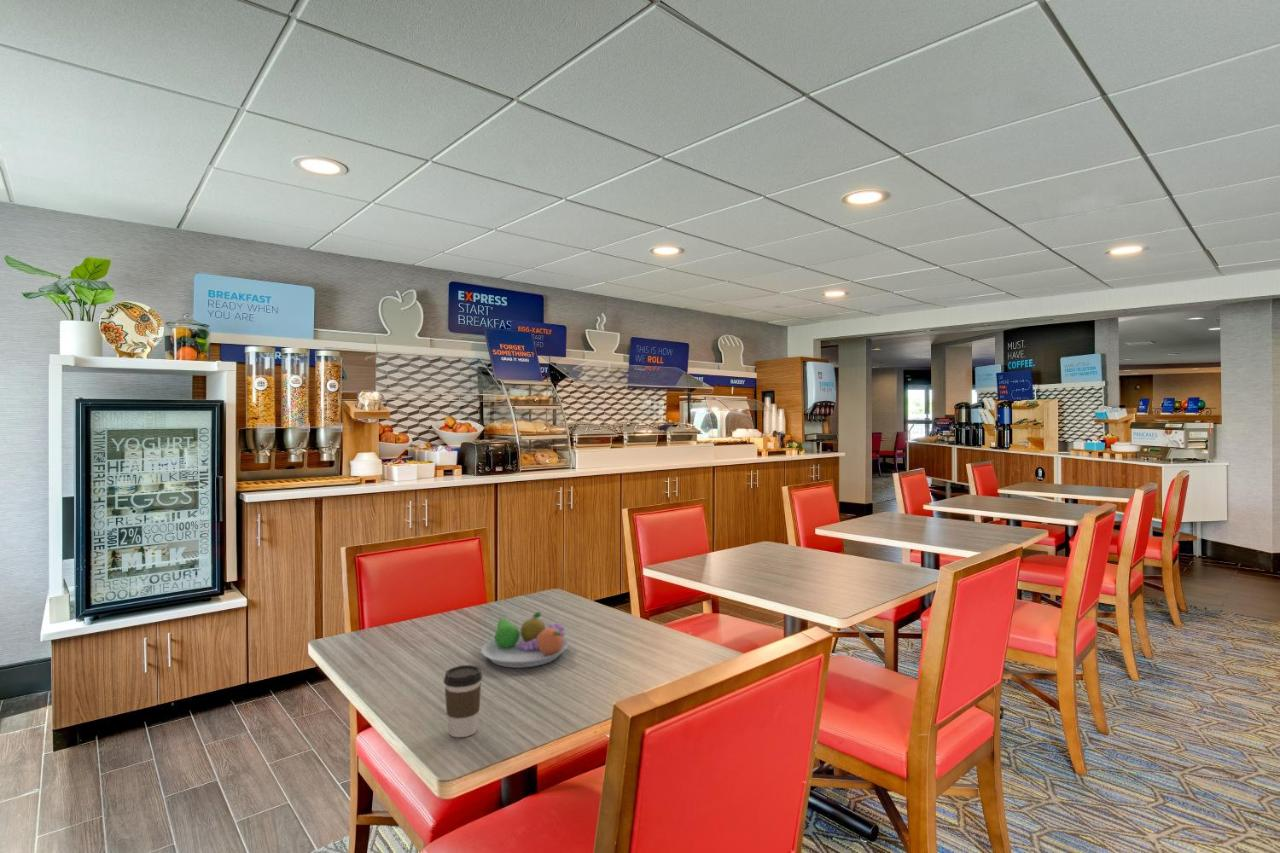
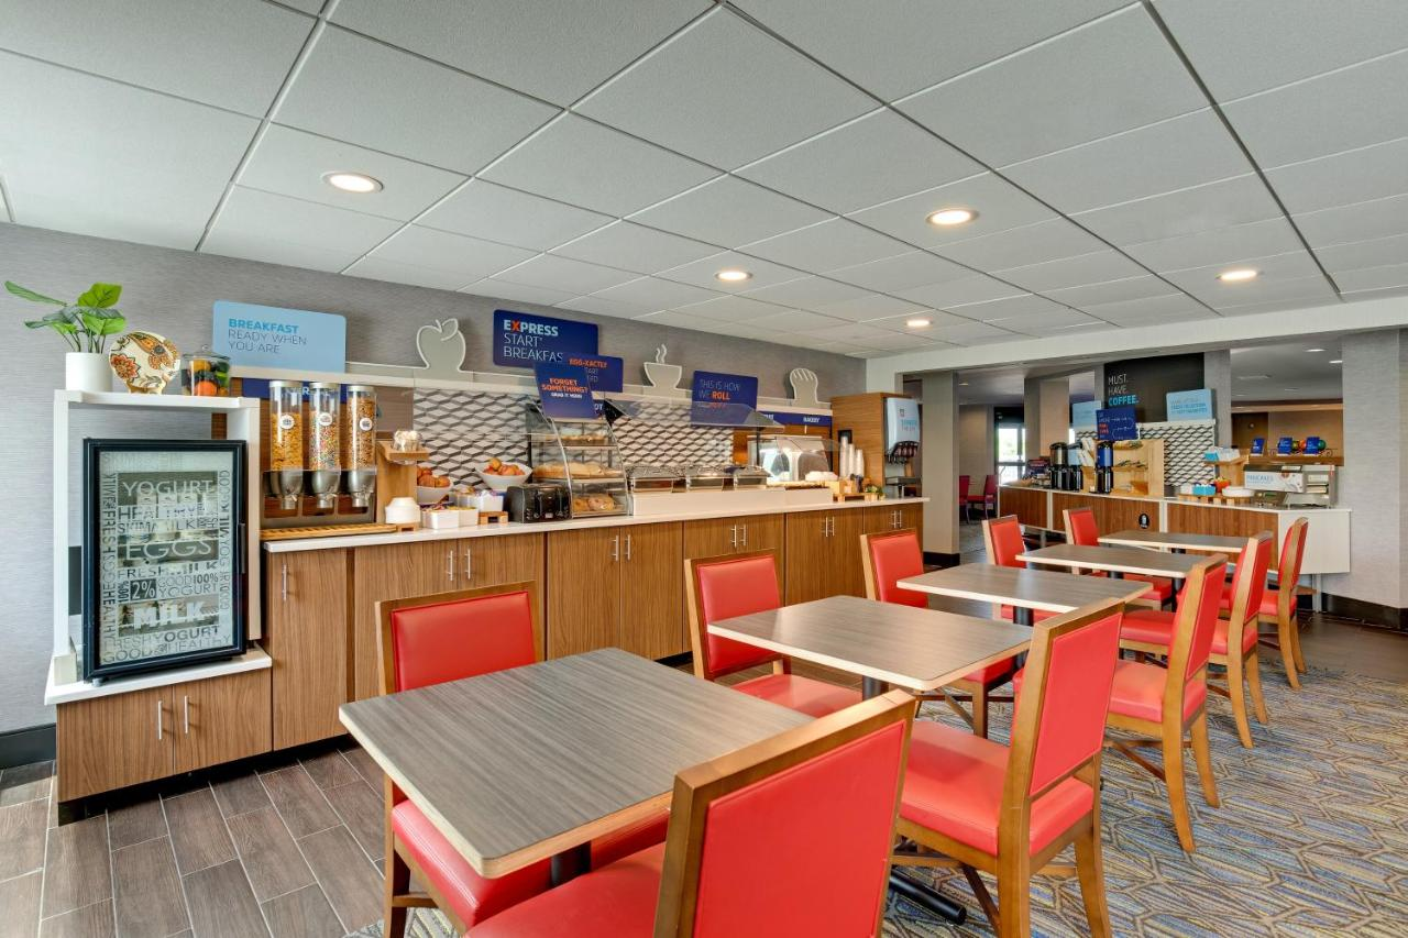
- fruit bowl [480,611,569,669]
- coffee cup [443,664,483,738]
